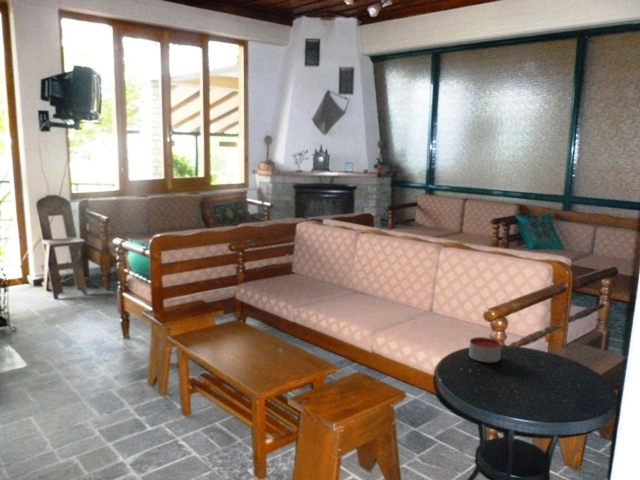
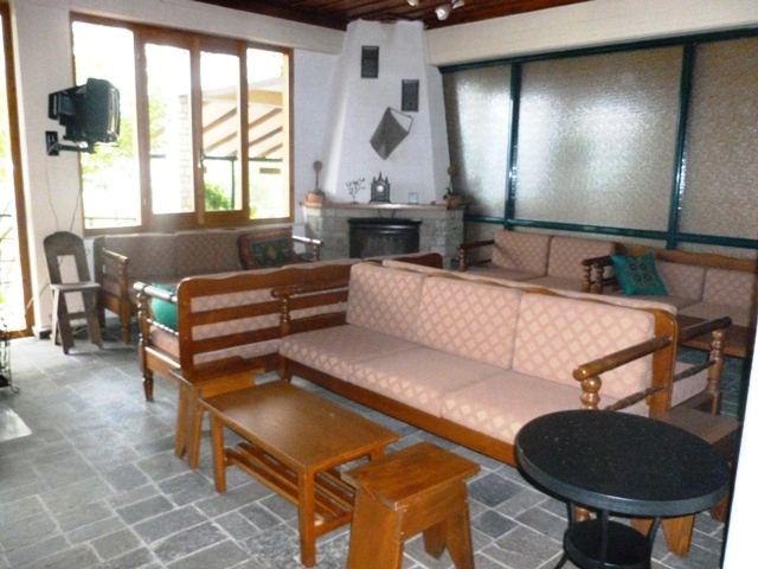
- candle [468,336,503,363]
